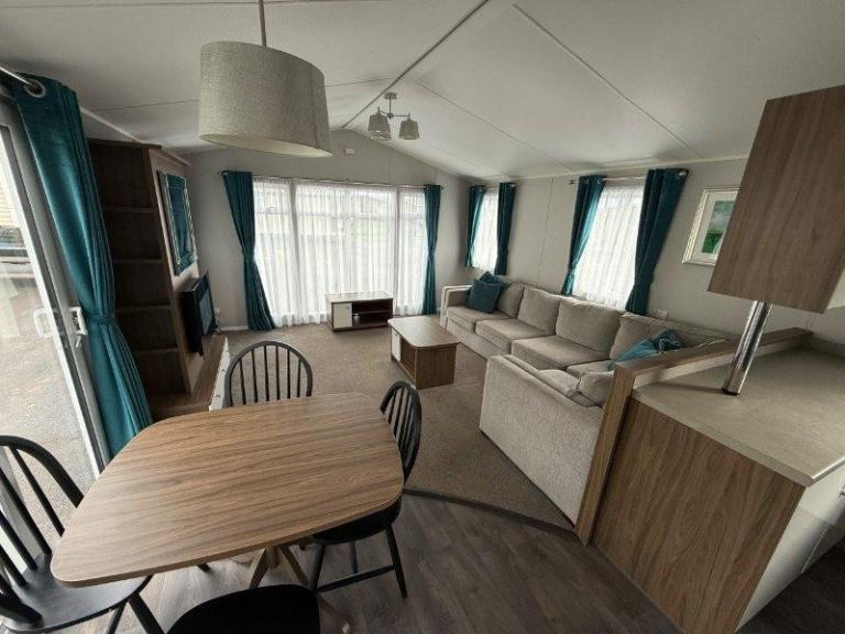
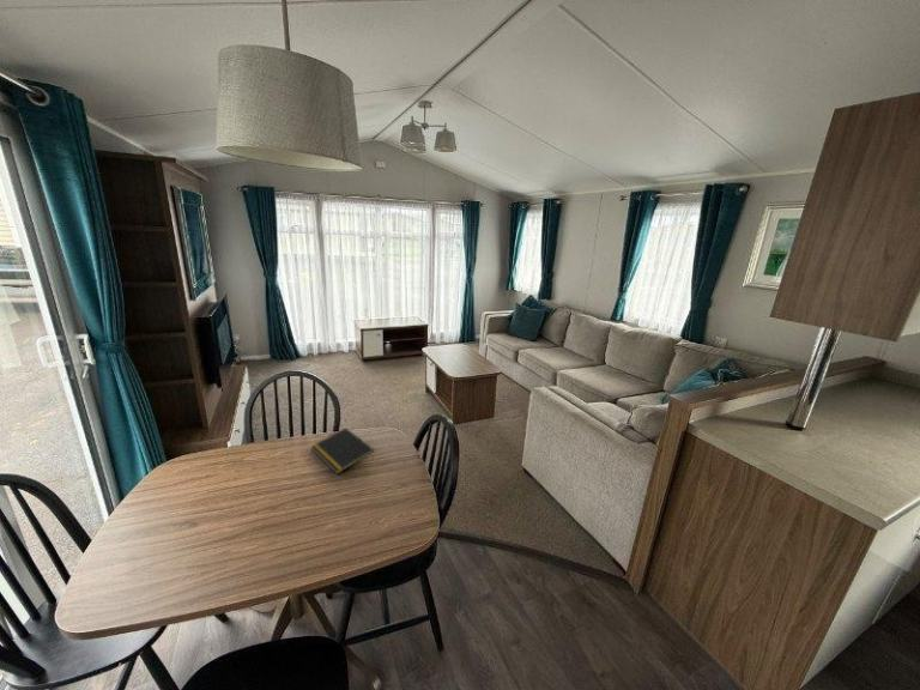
+ notepad [310,426,375,476]
